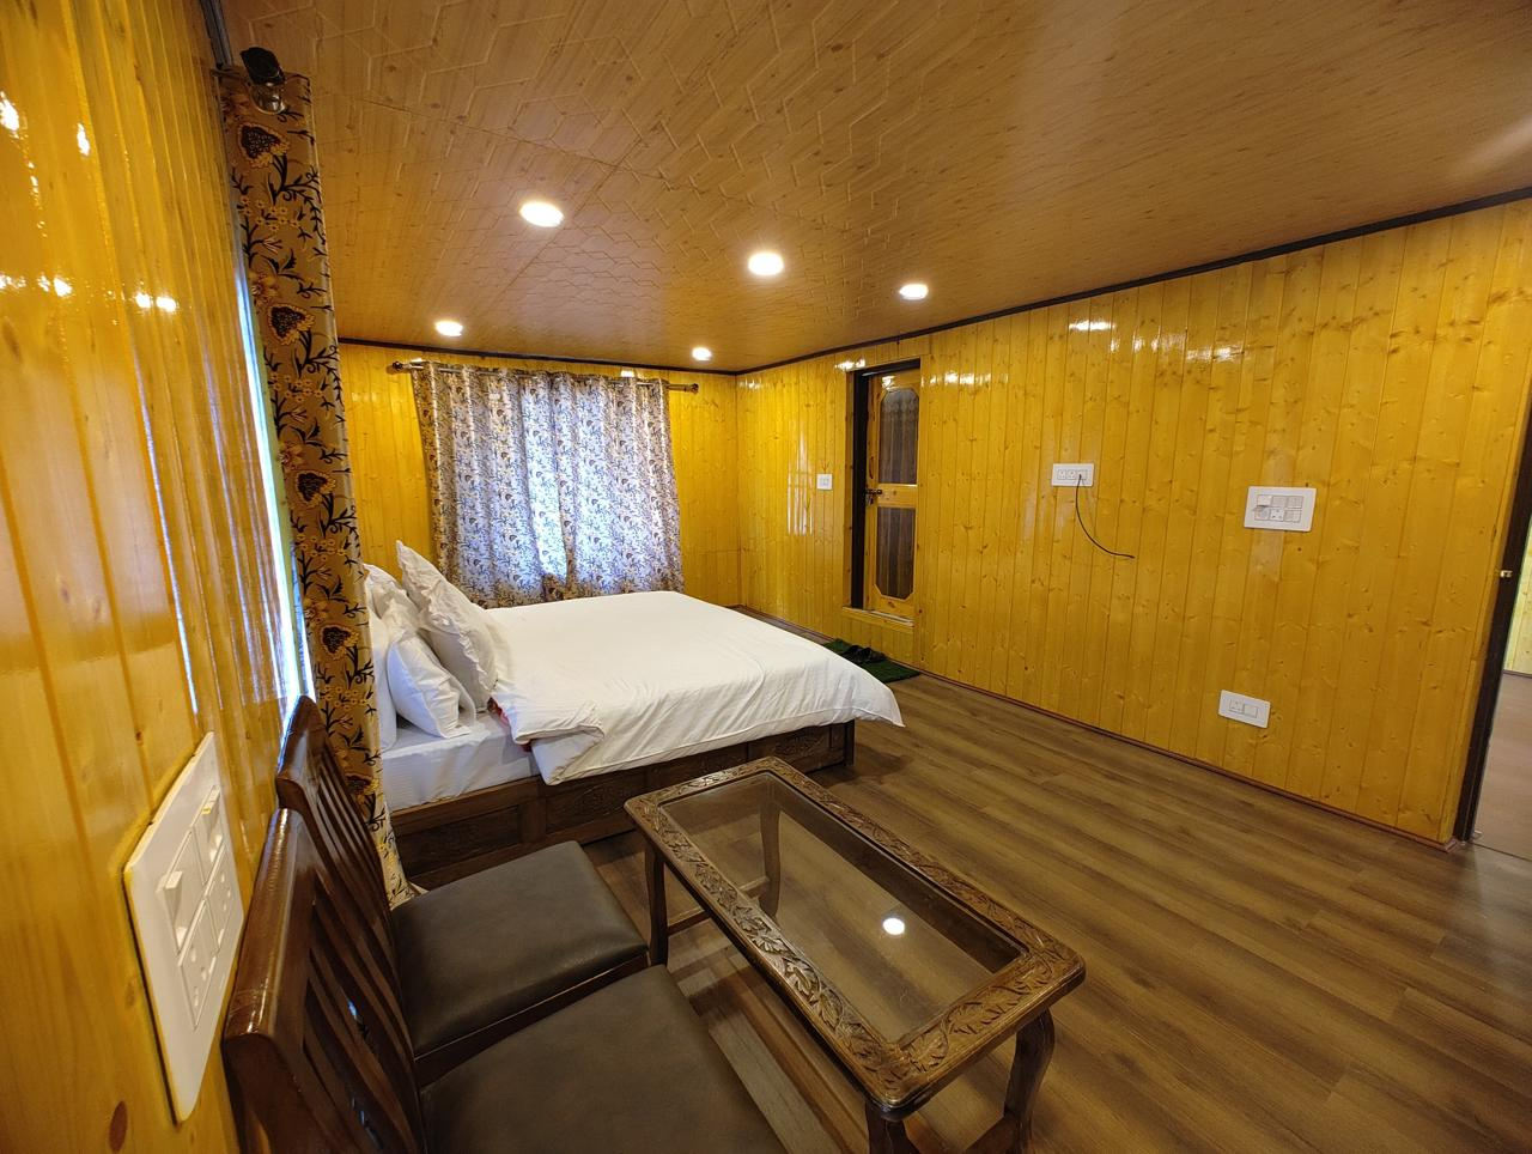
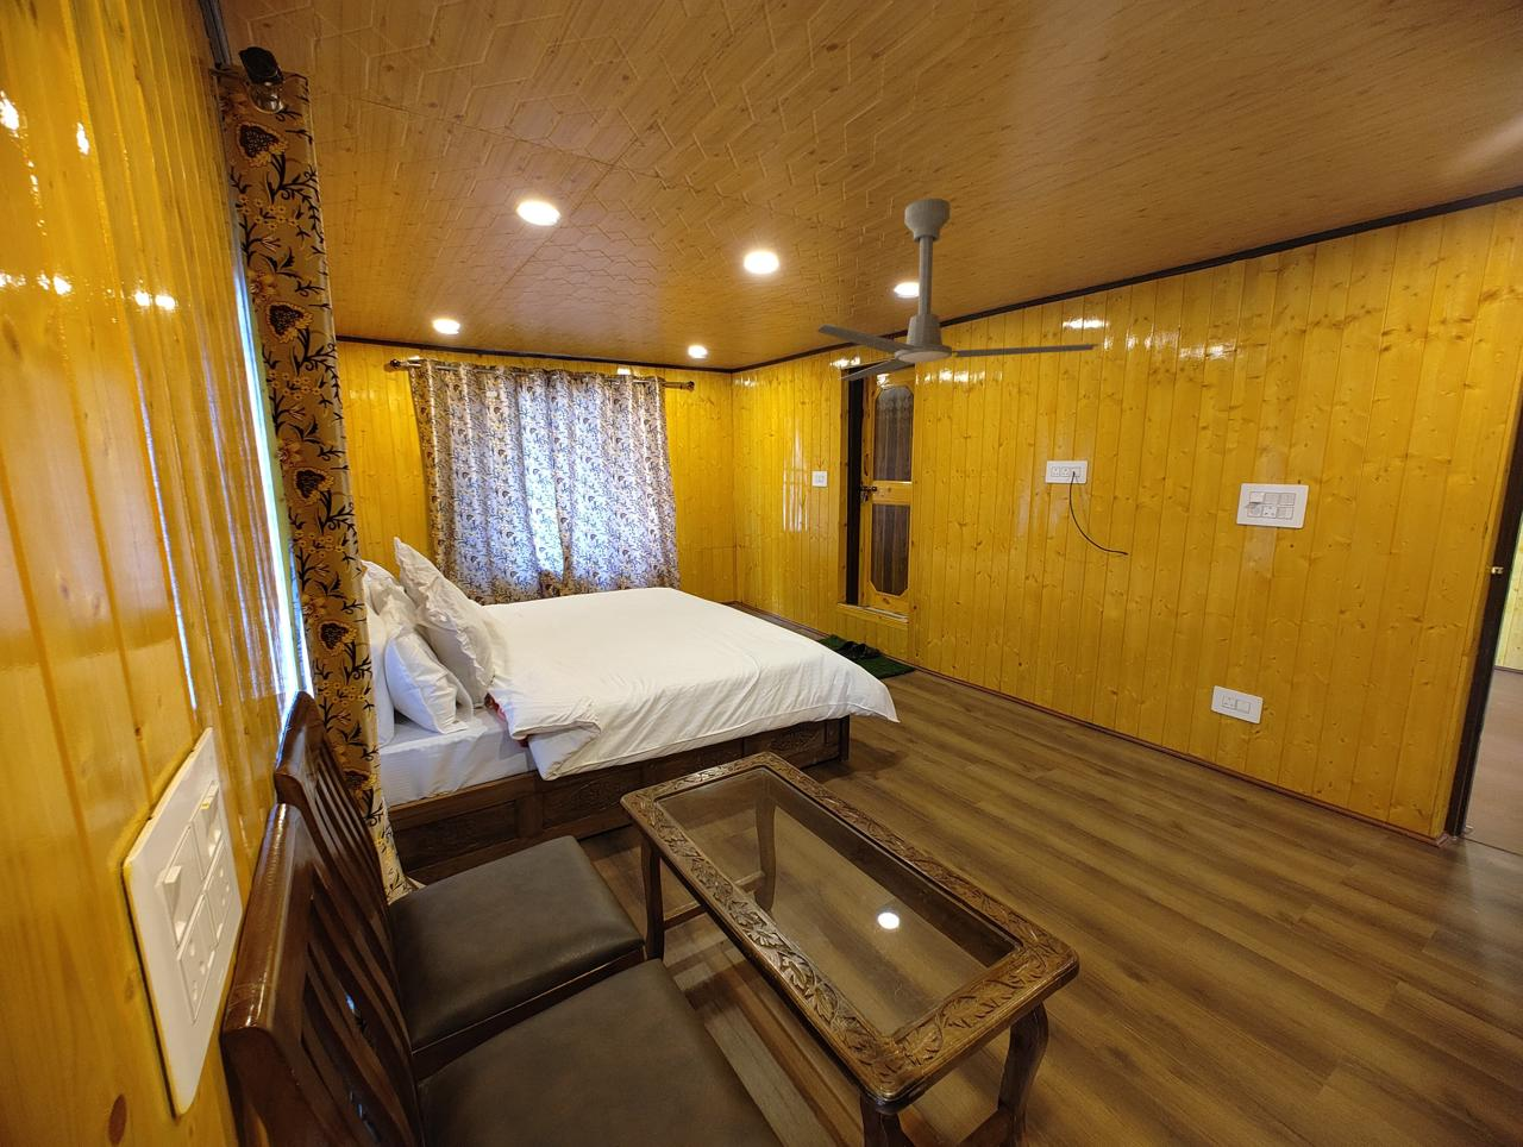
+ ceiling fan [815,198,1100,382]
